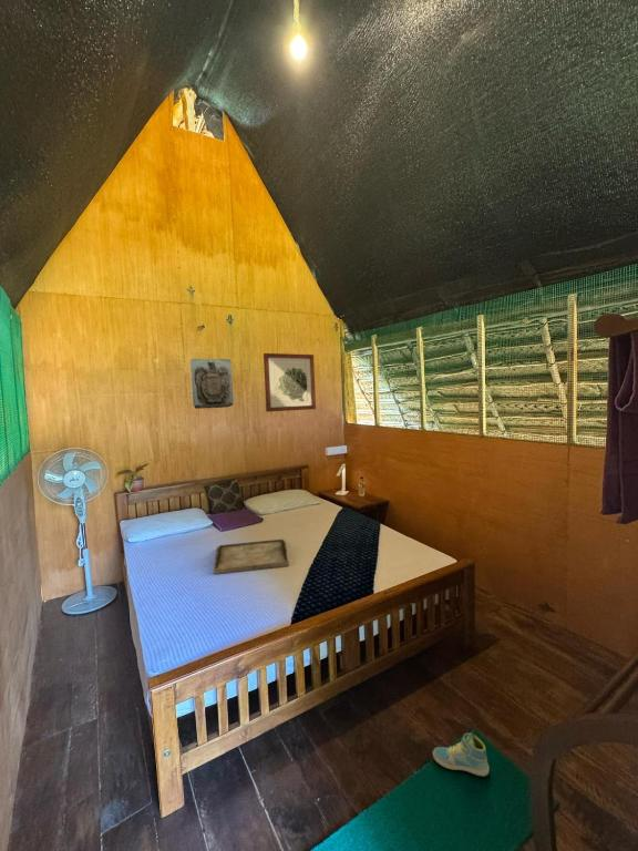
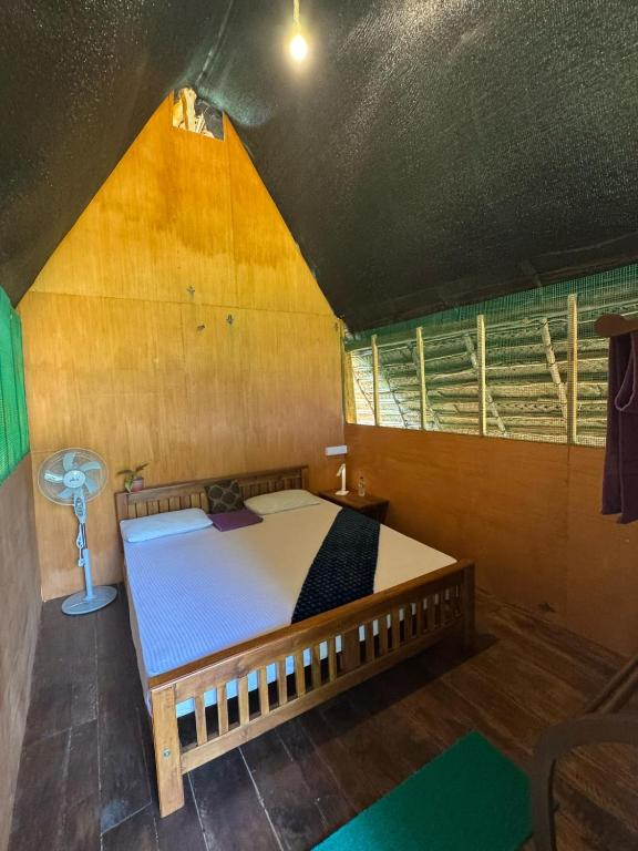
- wall art [263,352,317,413]
- wall sculpture [189,358,235,410]
- serving tray [213,537,290,575]
- sneaker [432,731,490,778]
